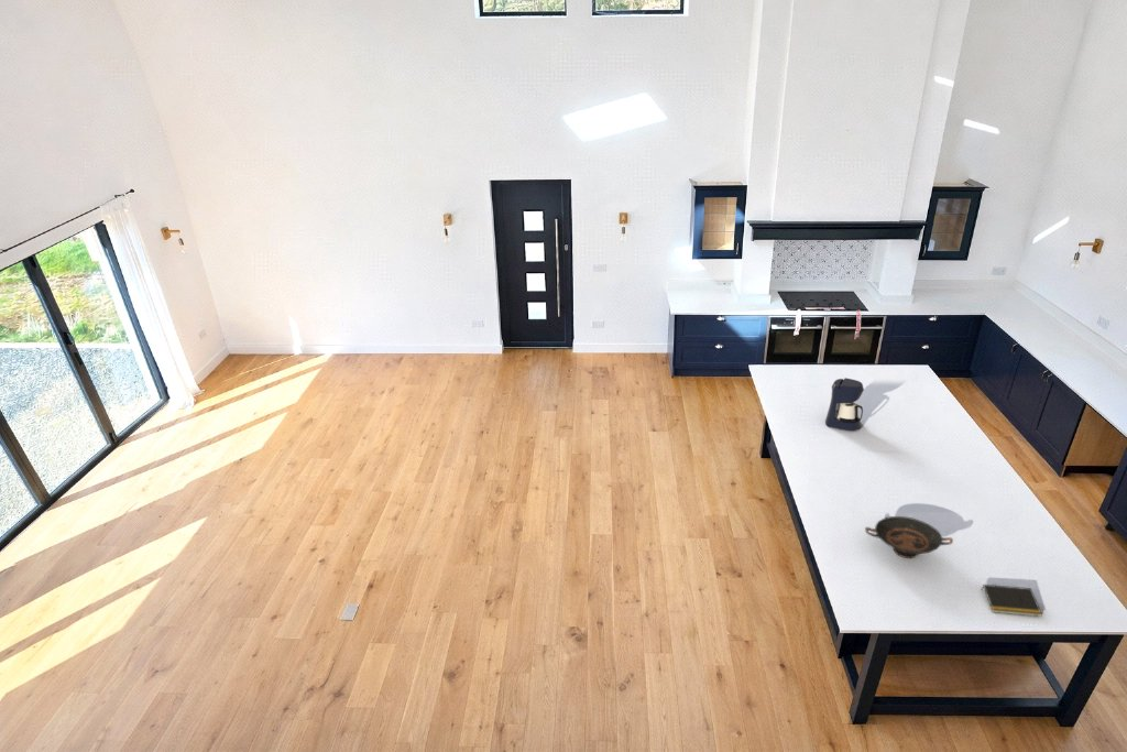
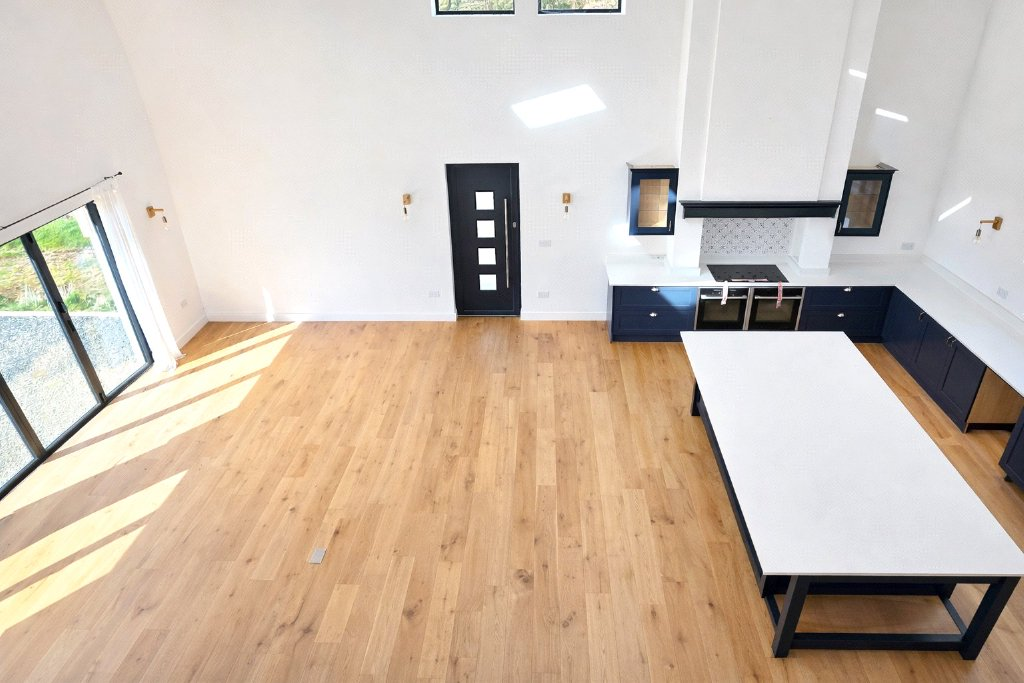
- decorative bowl [864,515,954,559]
- coffee maker [824,377,865,432]
- notepad [981,584,1043,618]
